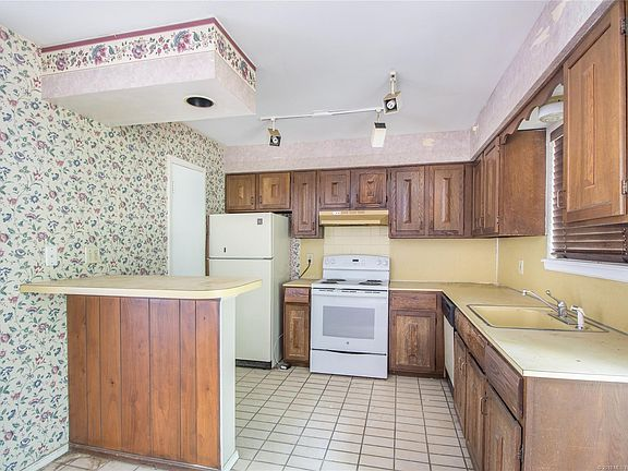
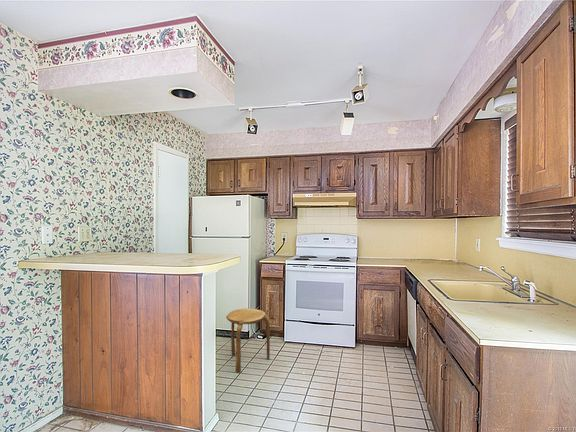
+ stool [225,308,271,374]
